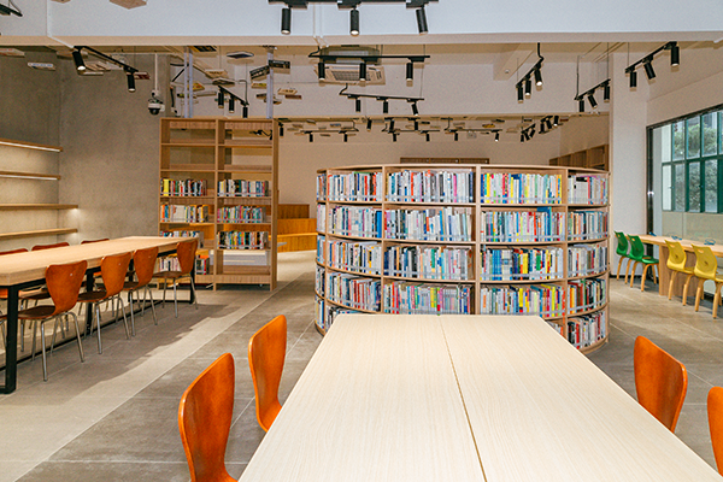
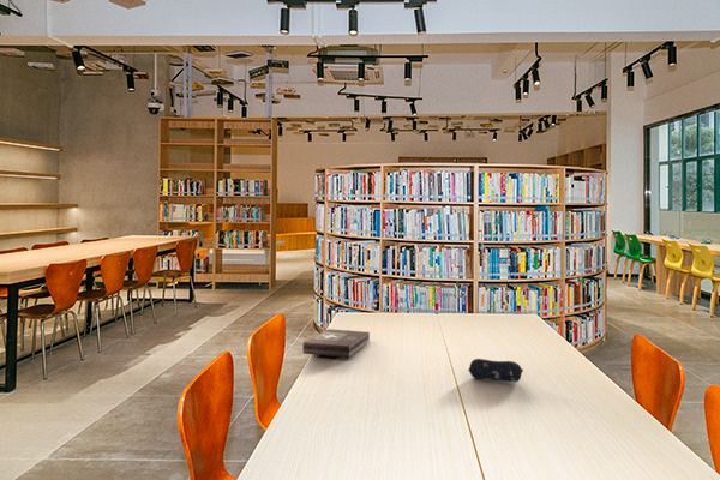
+ first aid kit [301,328,371,359]
+ pencil case [467,358,524,384]
